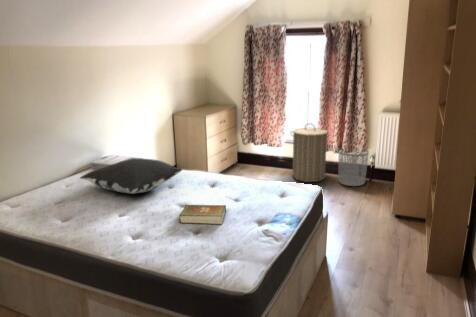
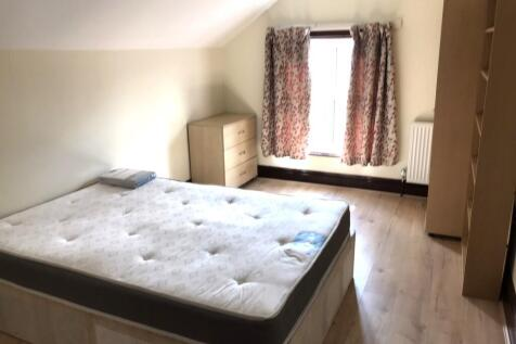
- waste bin [337,147,370,187]
- laundry hamper [289,122,332,183]
- book [178,204,227,225]
- pillow [79,157,183,195]
